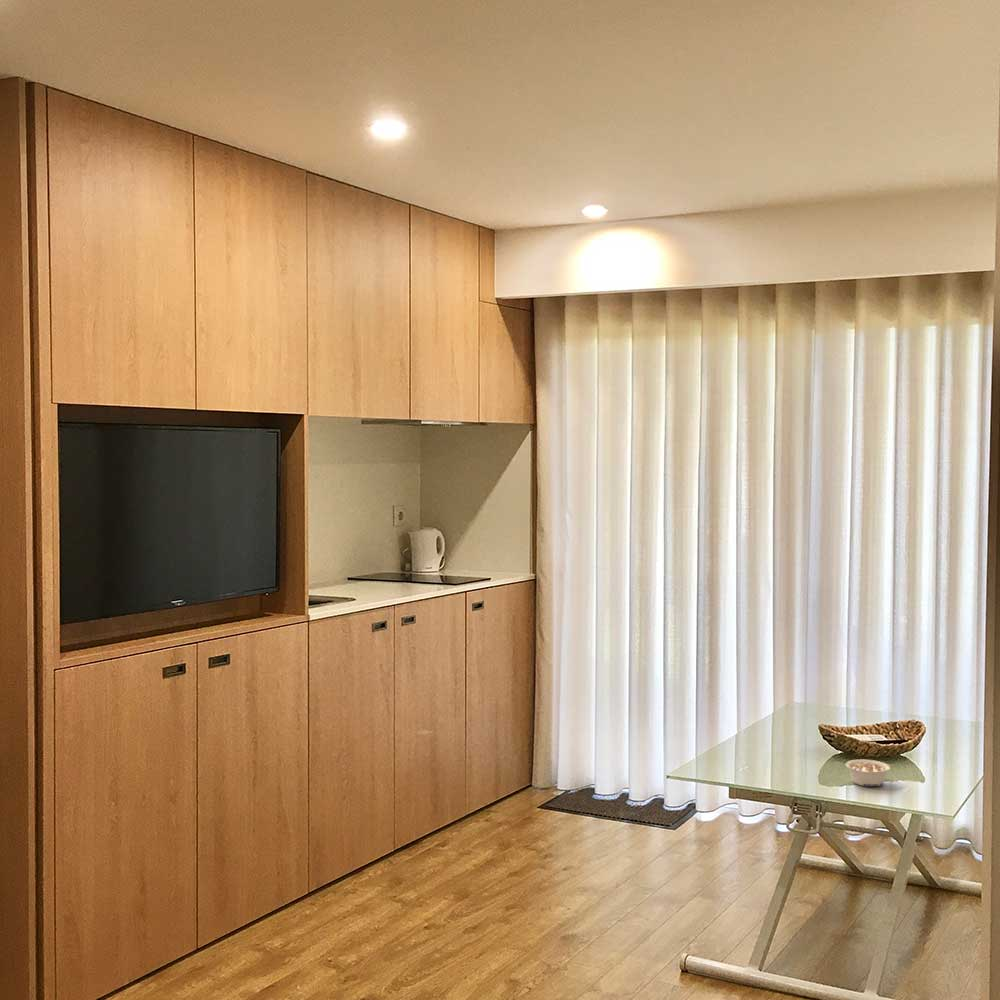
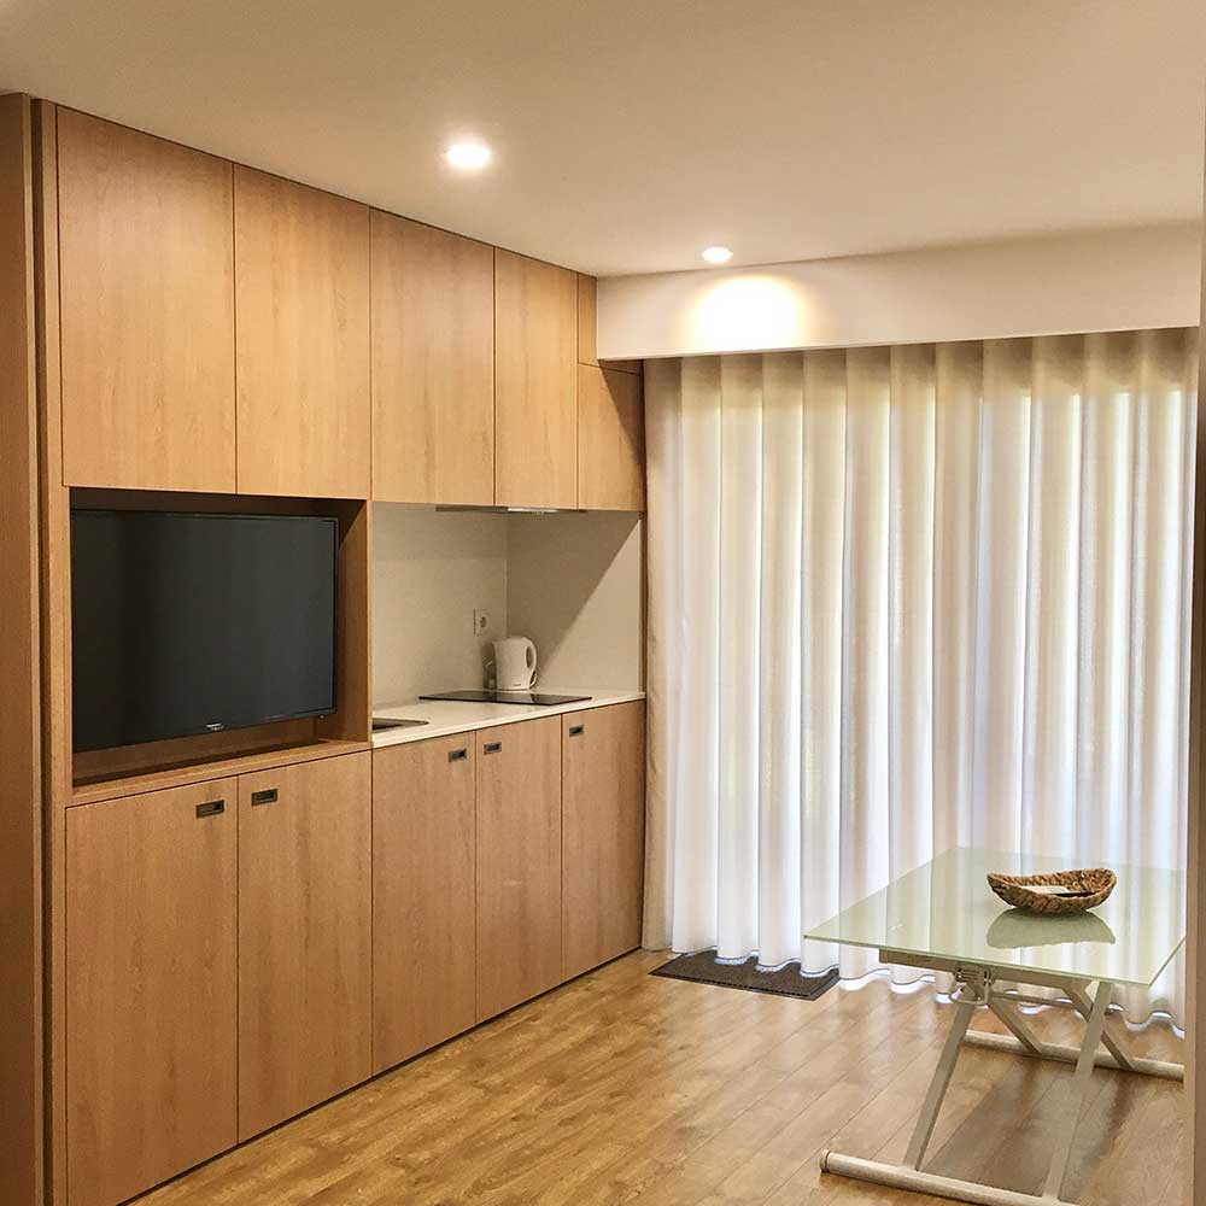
- legume [844,759,891,787]
